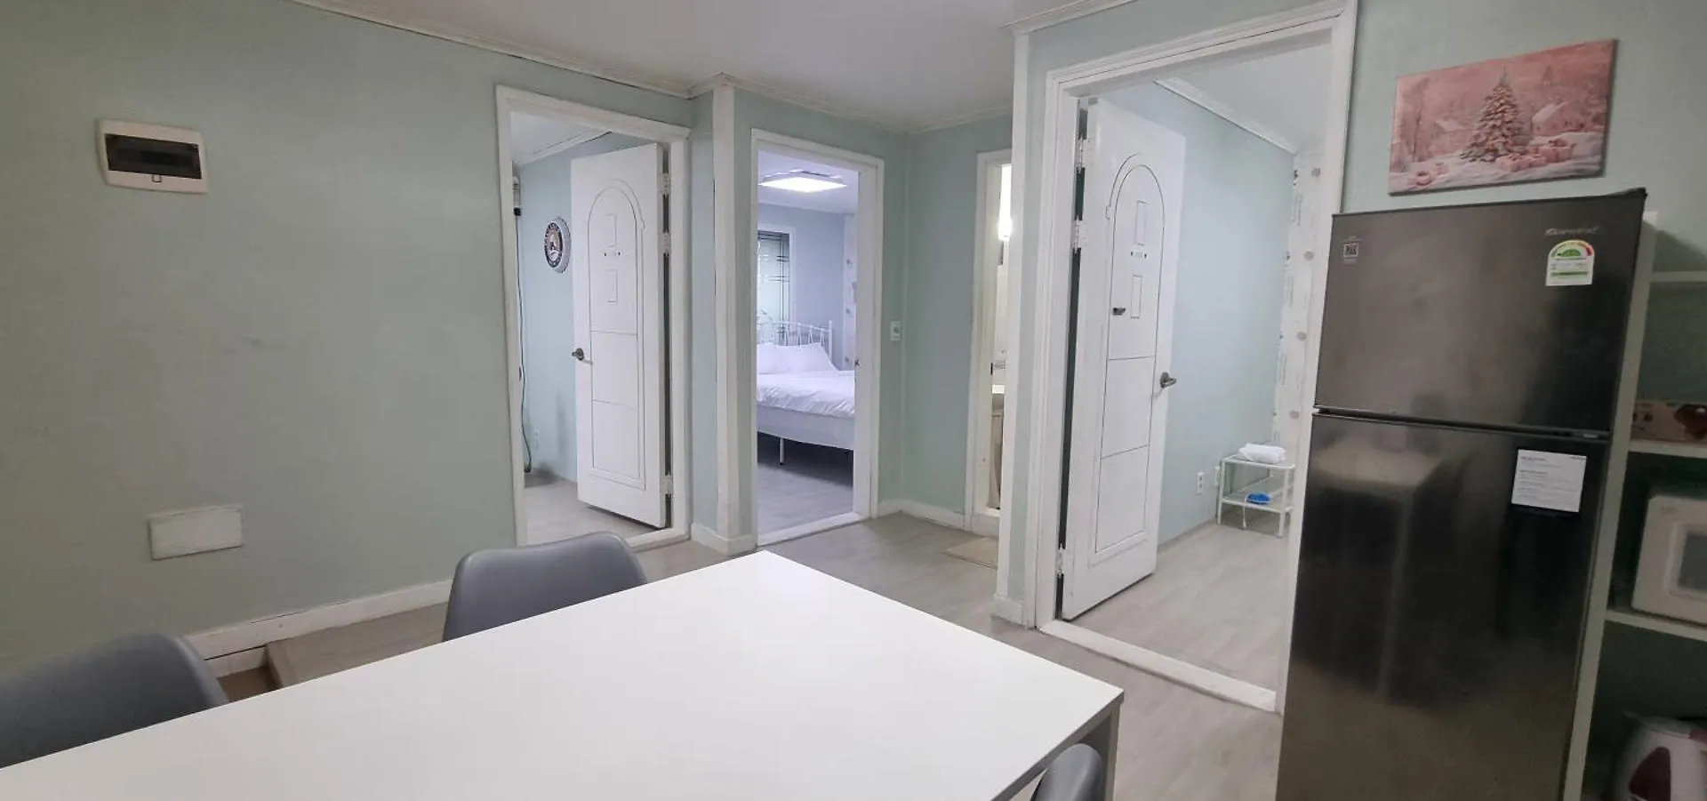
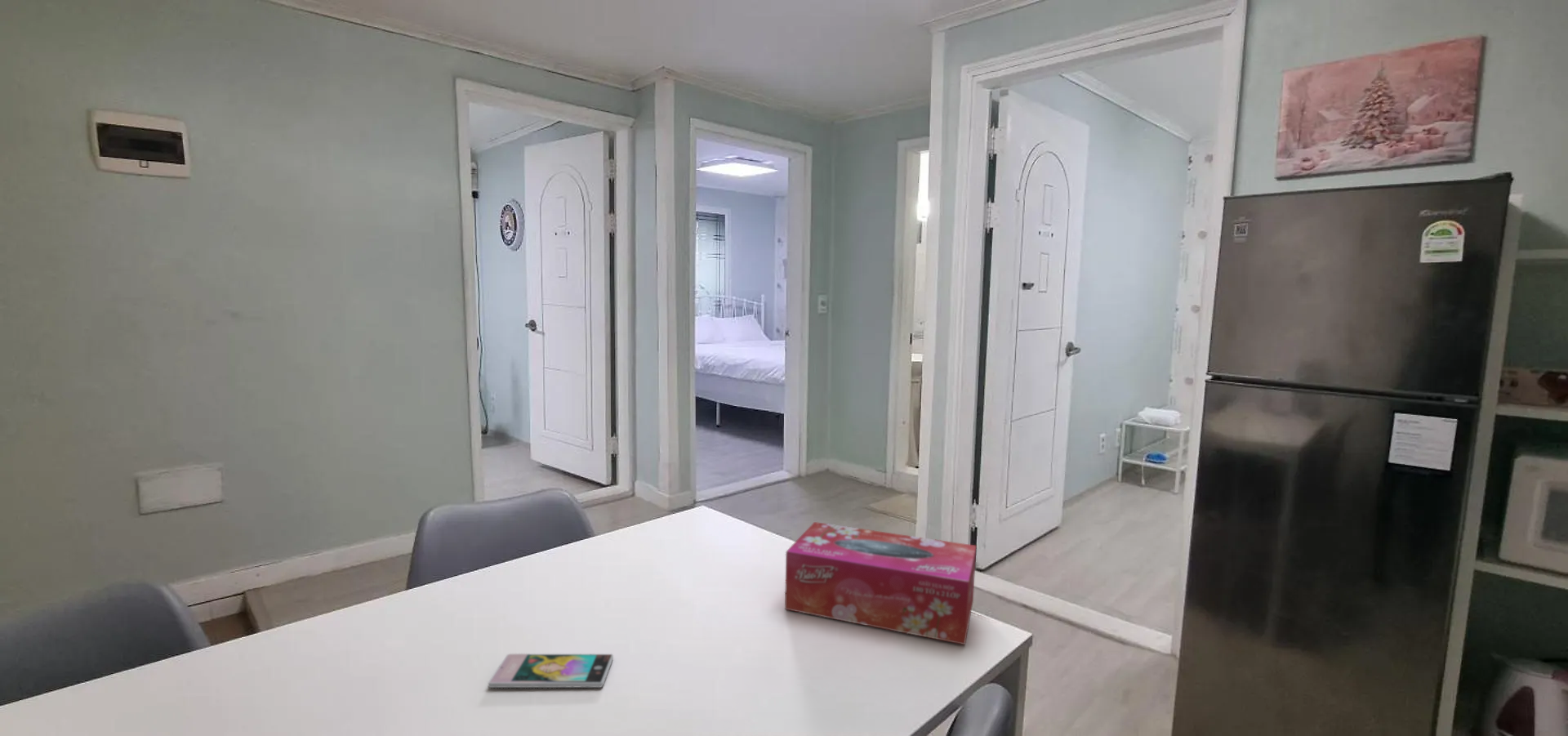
+ tissue box [784,521,977,645]
+ smartphone [488,653,614,689]
